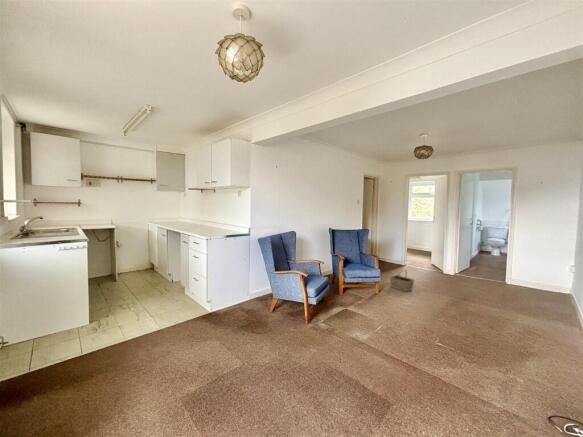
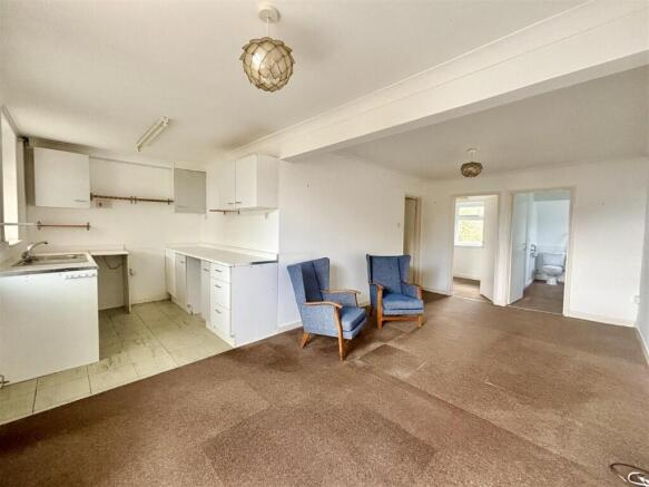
- basket [389,269,416,293]
